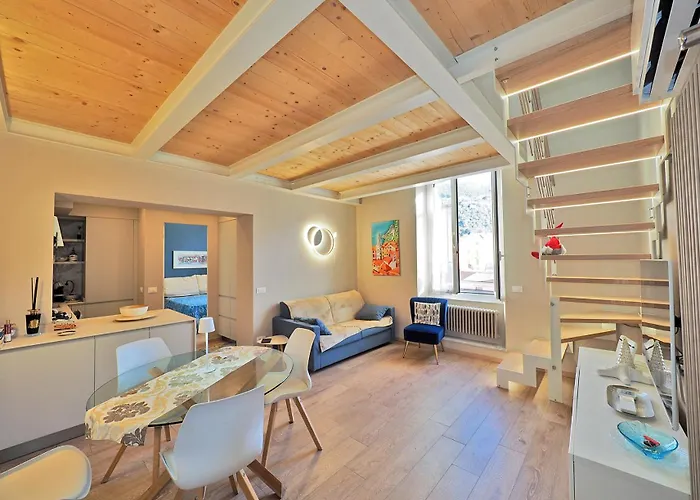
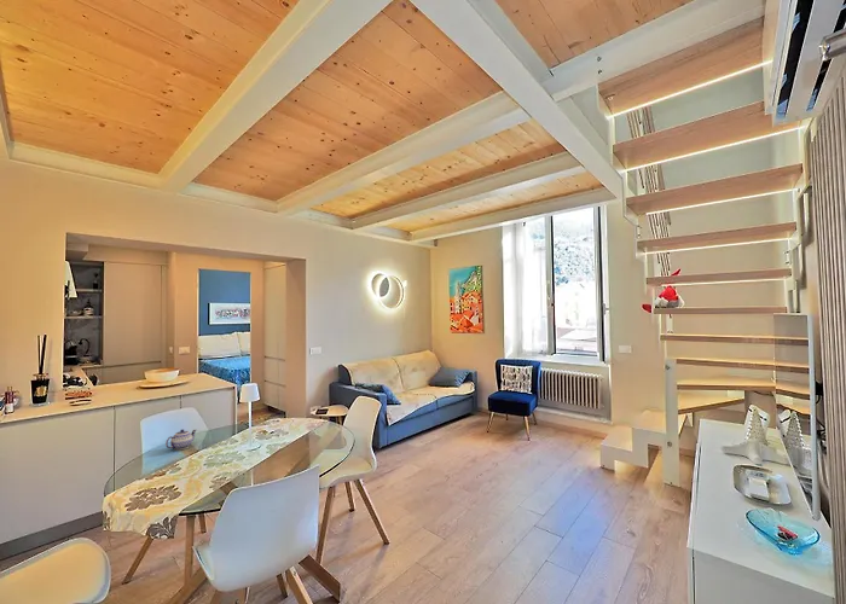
+ teapot [164,429,197,451]
